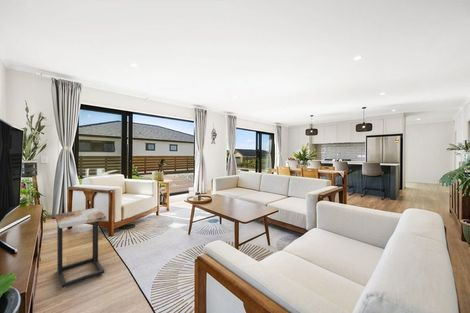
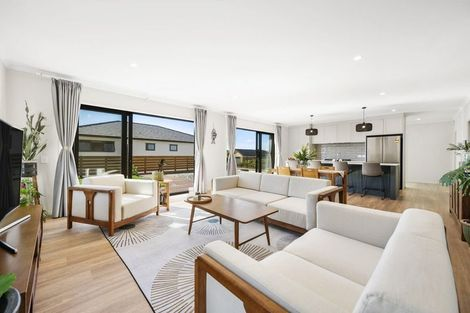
- side table [54,207,107,289]
